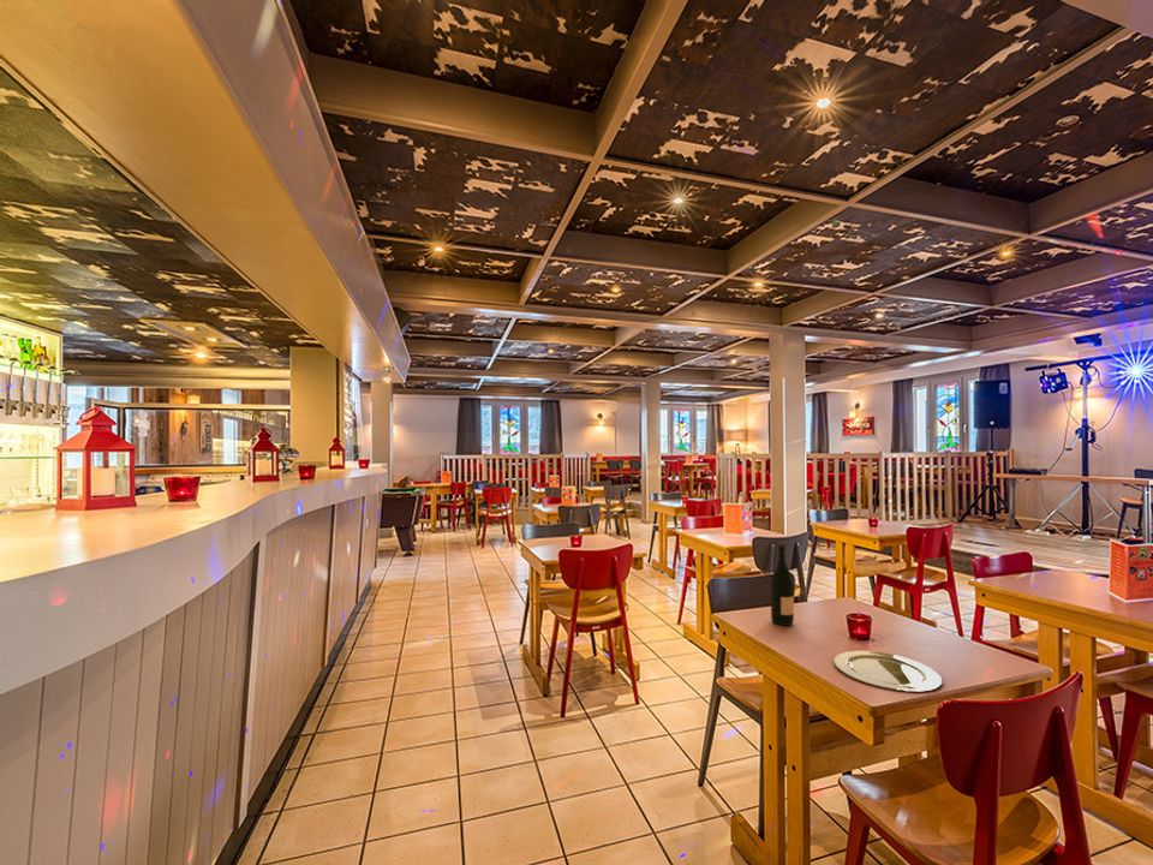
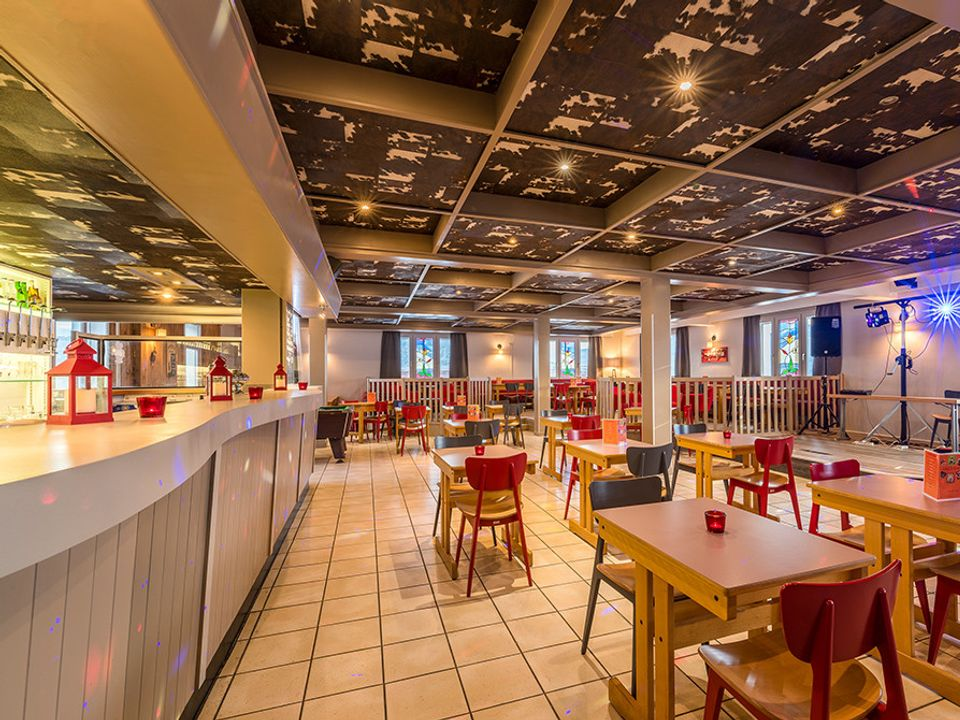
- plate [834,650,943,693]
- wine bottle [770,542,795,627]
